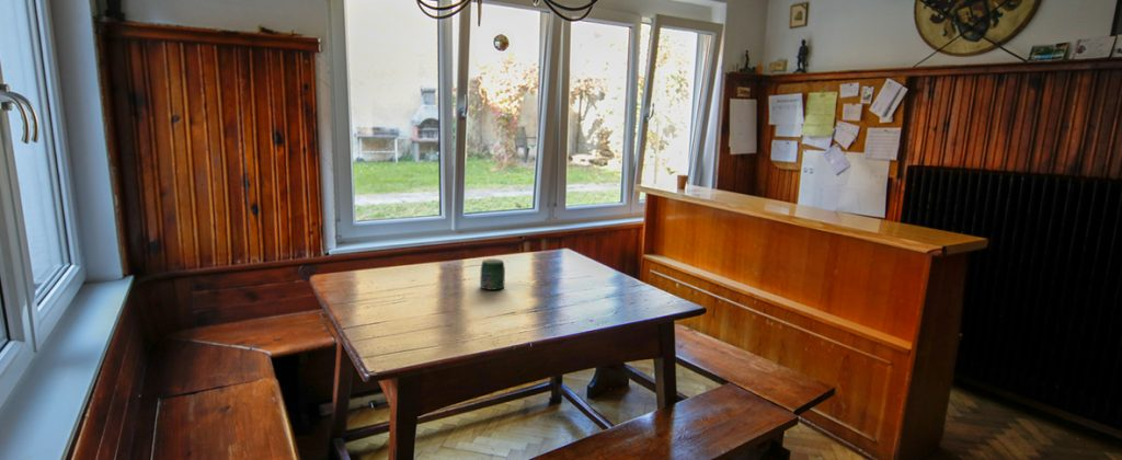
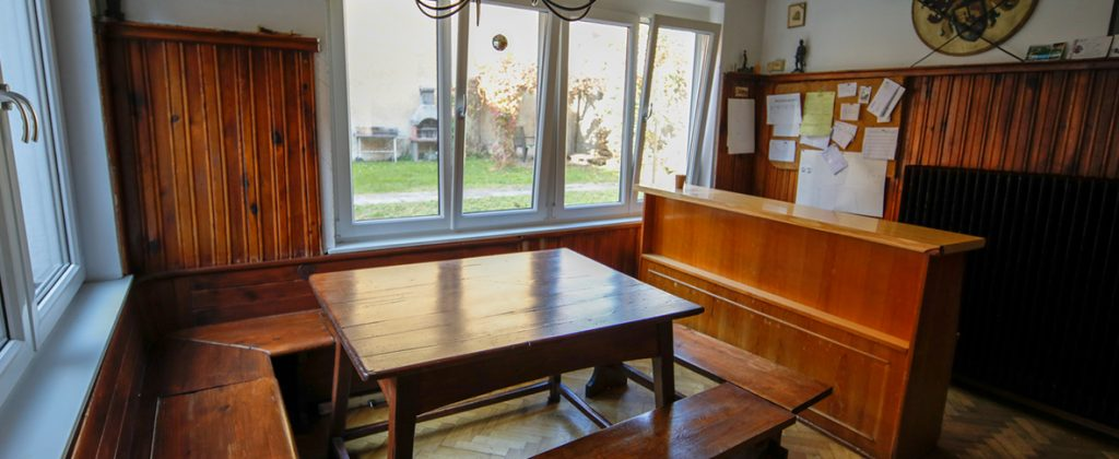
- jar [479,258,506,291]
